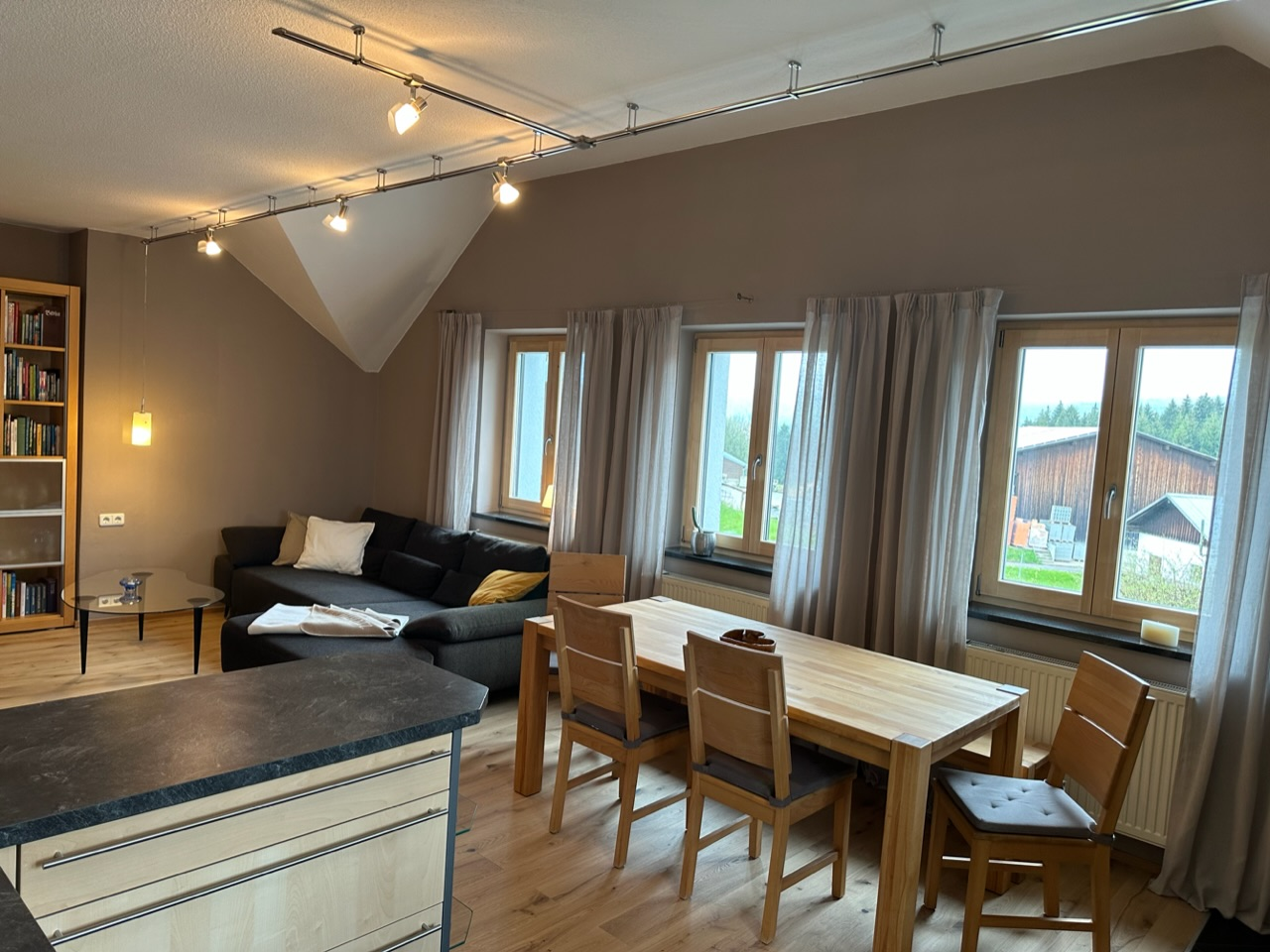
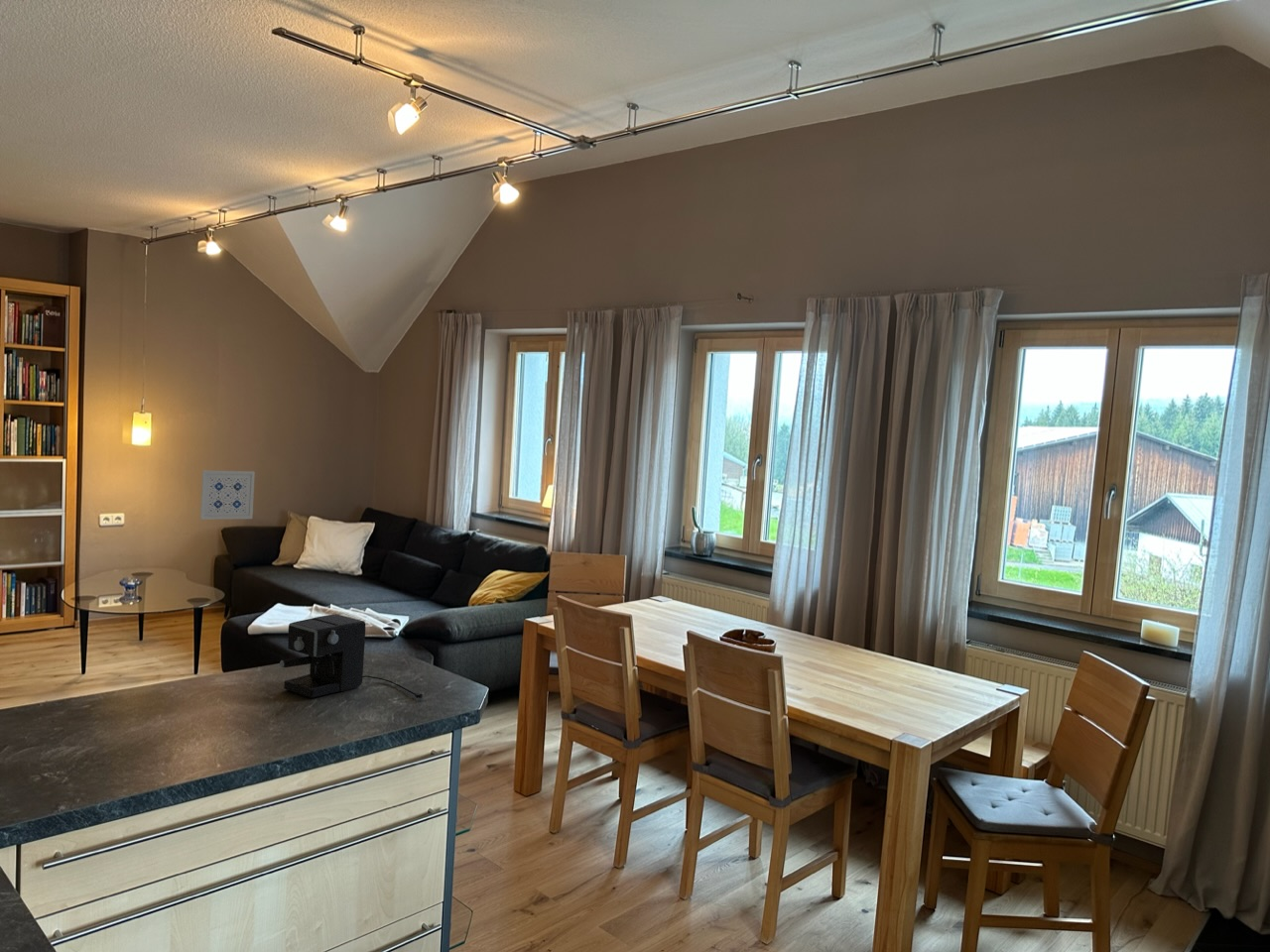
+ coffee maker [279,613,425,699]
+ wall art [199,469,256,521]
